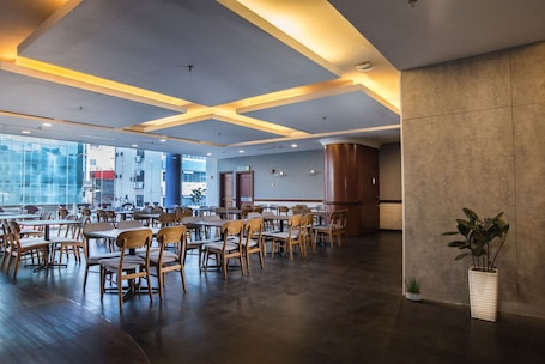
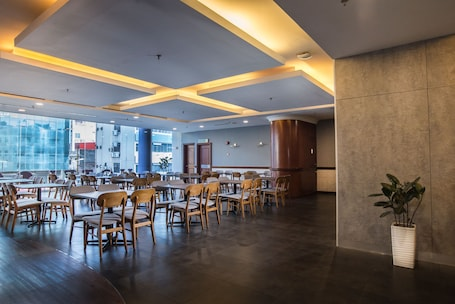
- potted plant [402,273,424,302]
